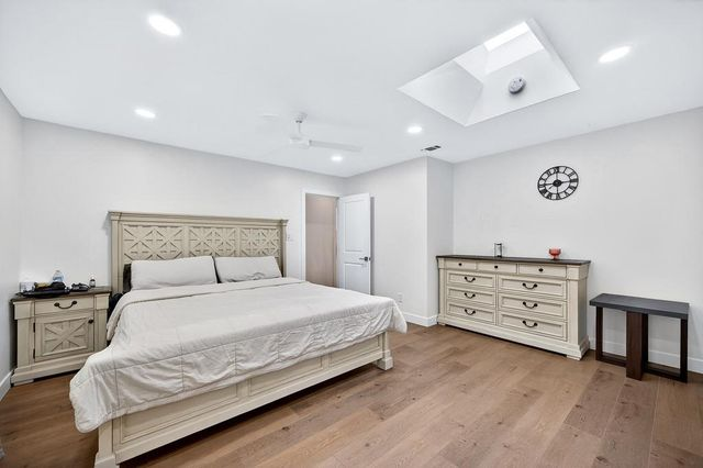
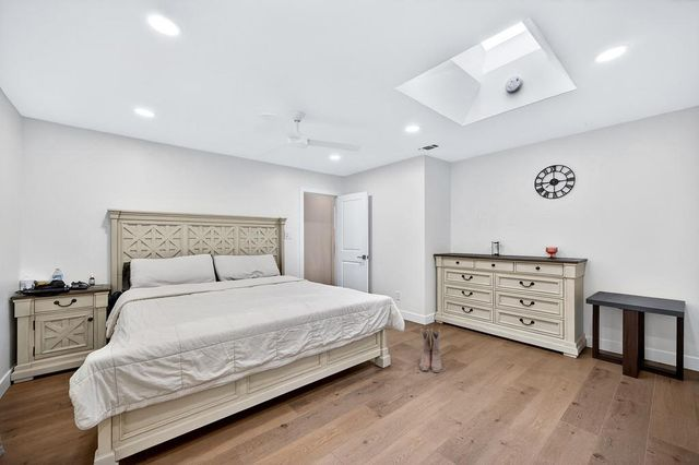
+ boots [418,327,443,373]
